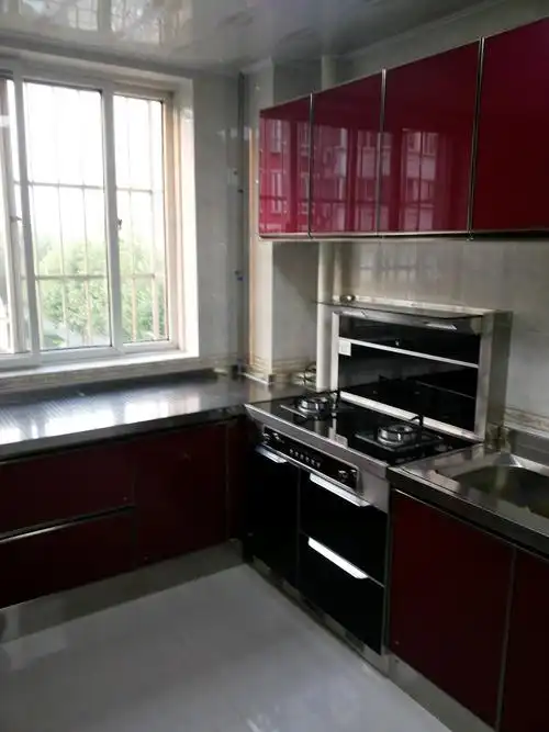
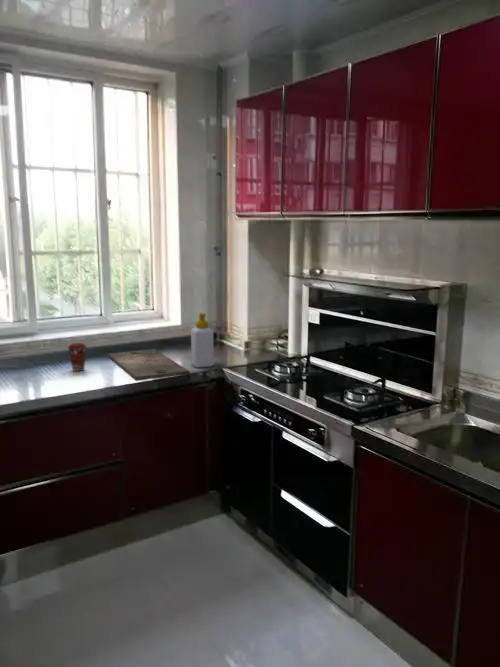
+ soap bottle [190,312,215,368]
+ cutting board [107,348,191,381]
+ coffee cup [67,342,88,372]
